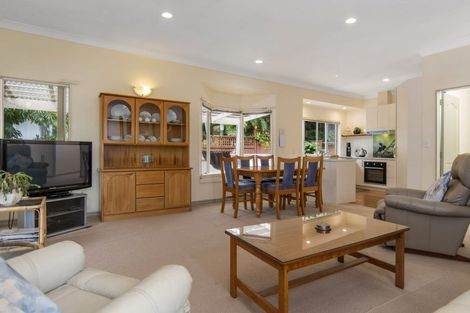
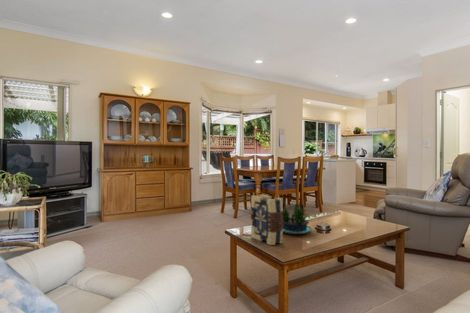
+ book [250,194,284,246]
+ potted plant [282,203,313,235]
